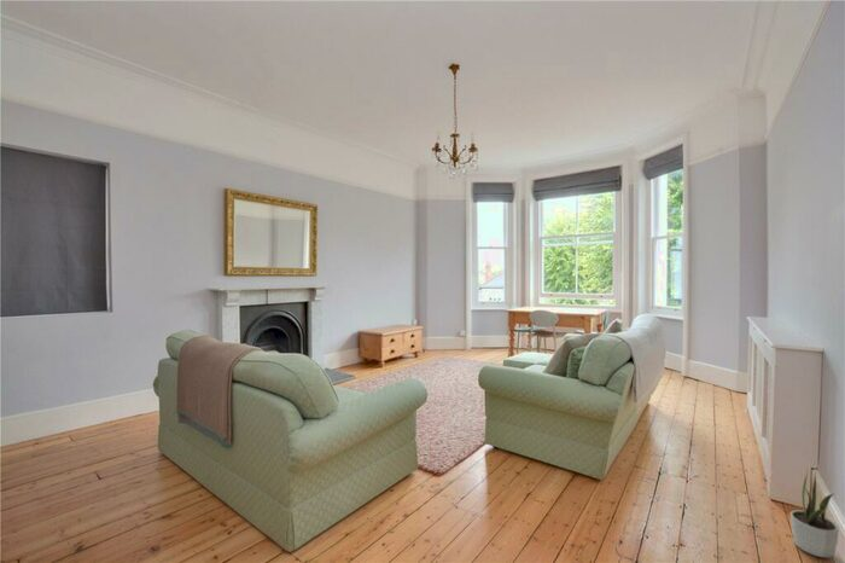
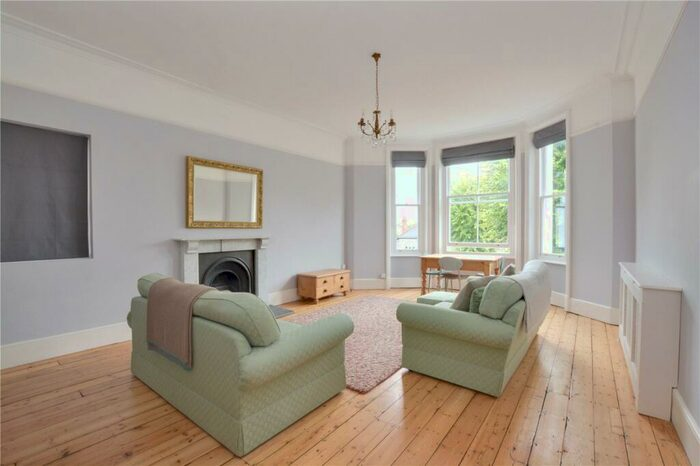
- potted plant [789,468,840,559]
